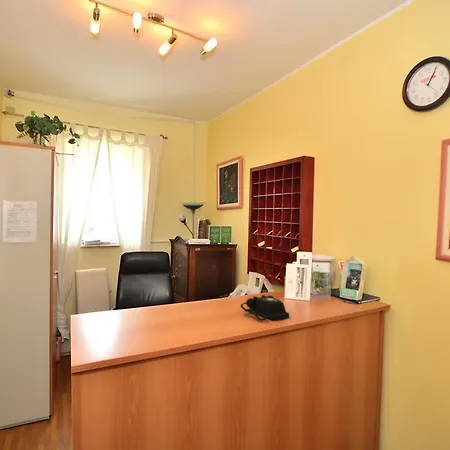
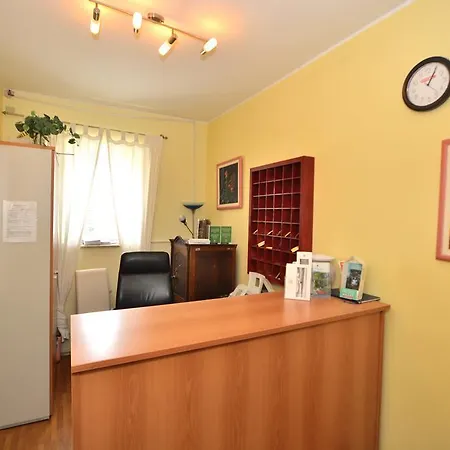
- telephone [240,294,290,322]
